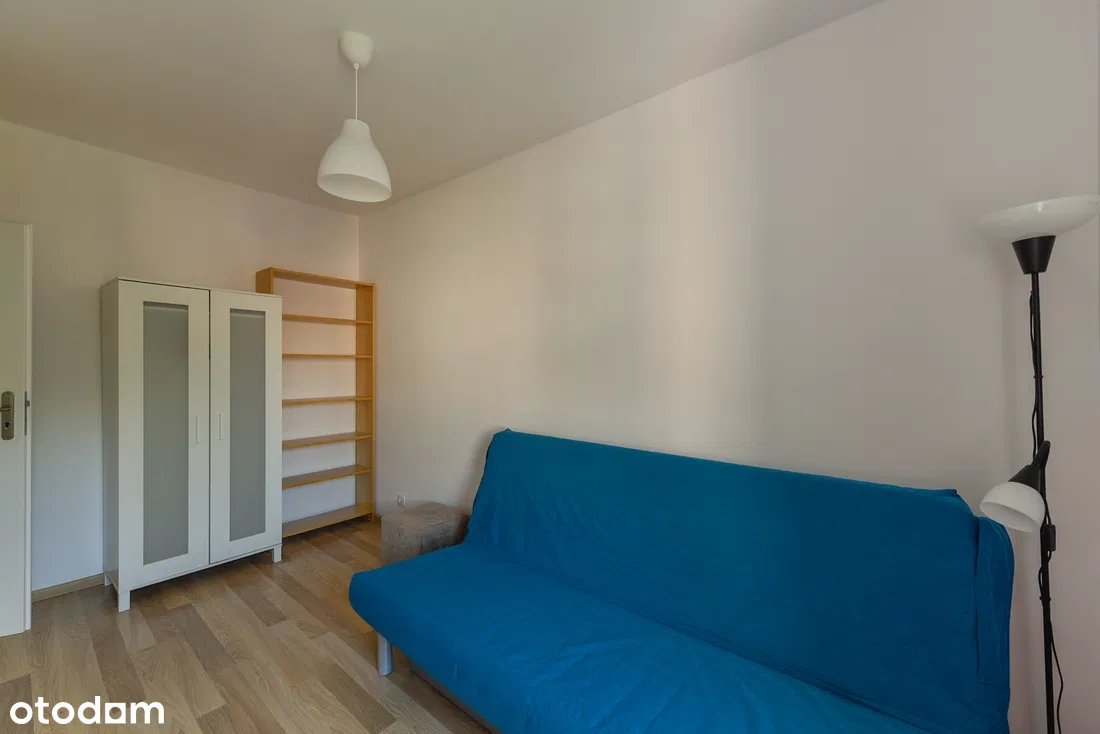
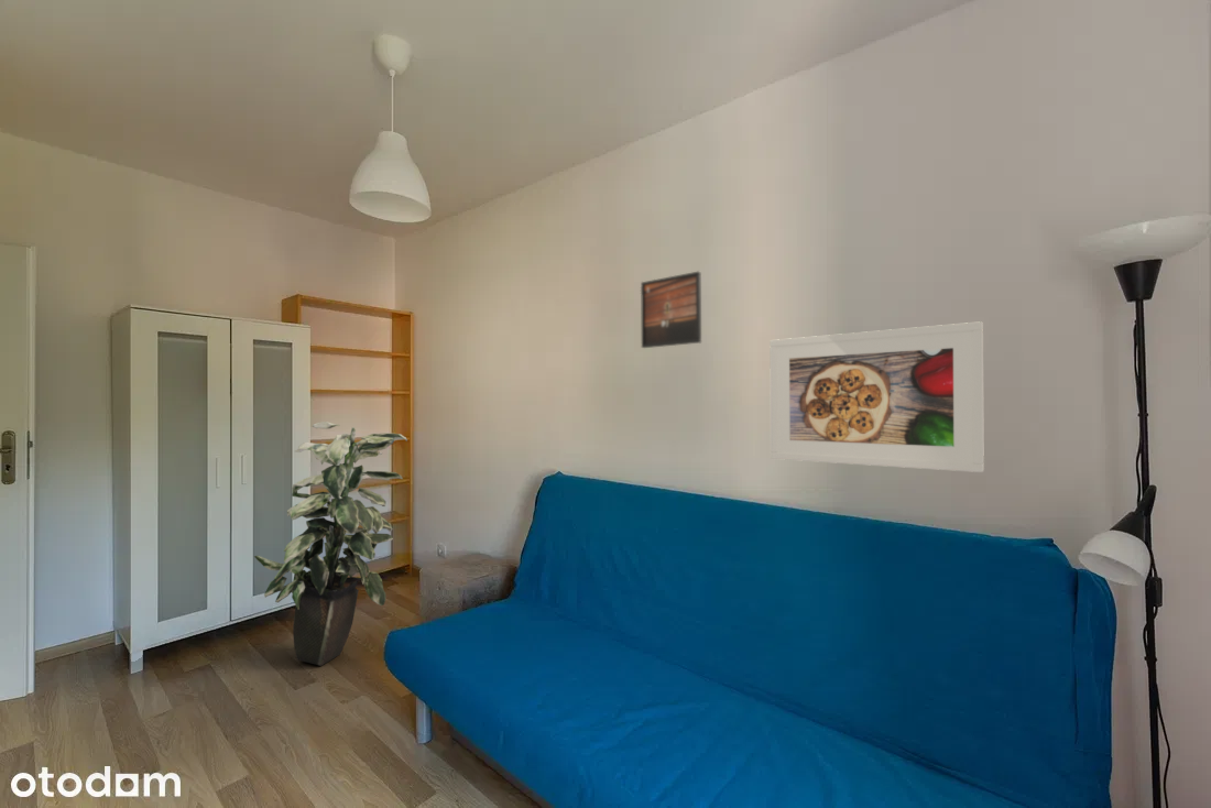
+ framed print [640,270,702,349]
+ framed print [768,320,985,473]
+ indoor plant [253,421,408,667]
